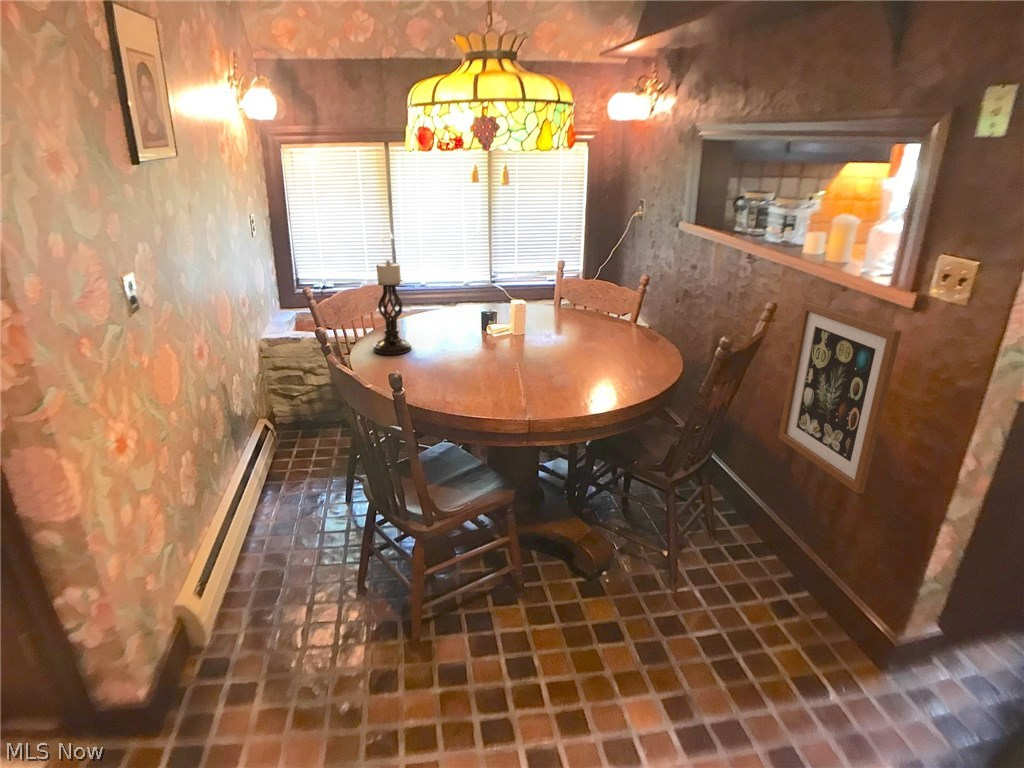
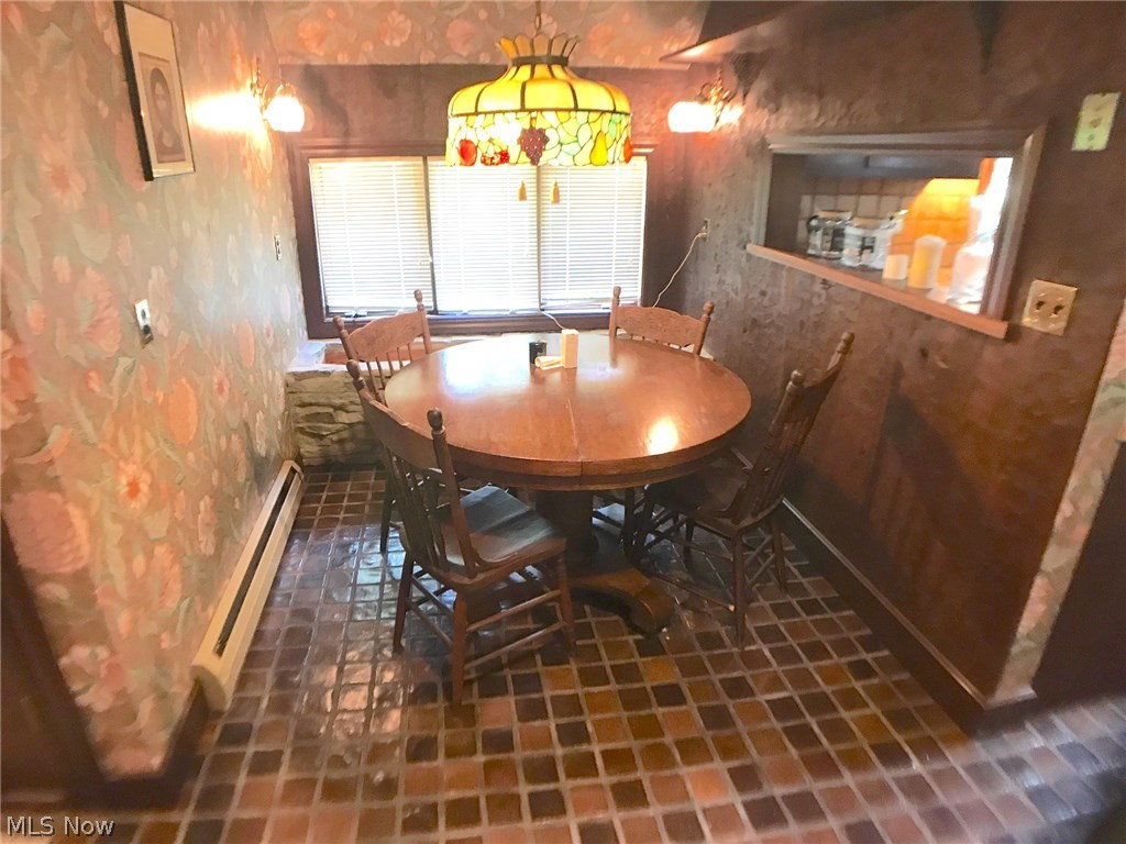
- wall art [778,300,903,495]
- candle holder [372,259,413,356]
